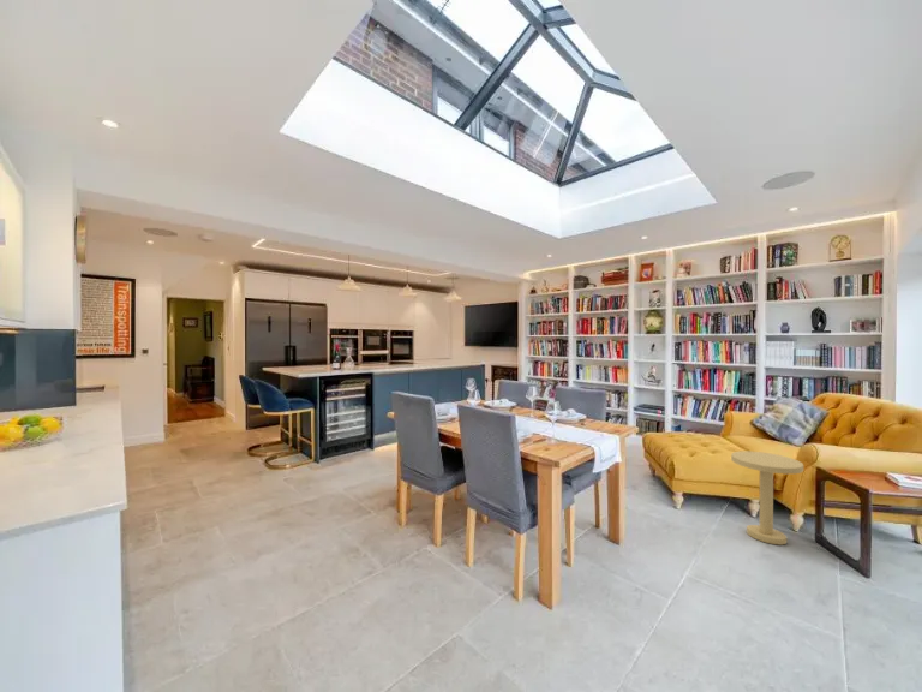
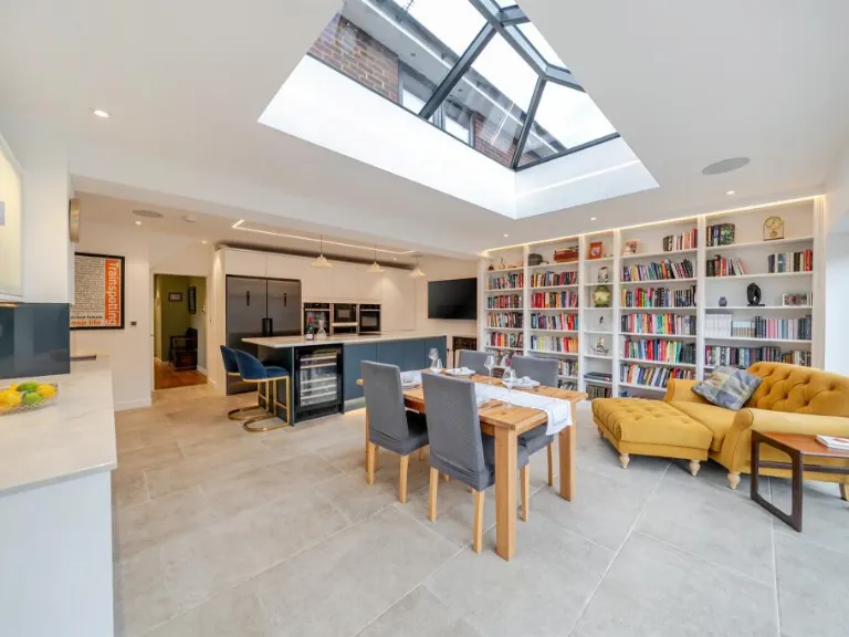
- side table [730,451,804,545]
